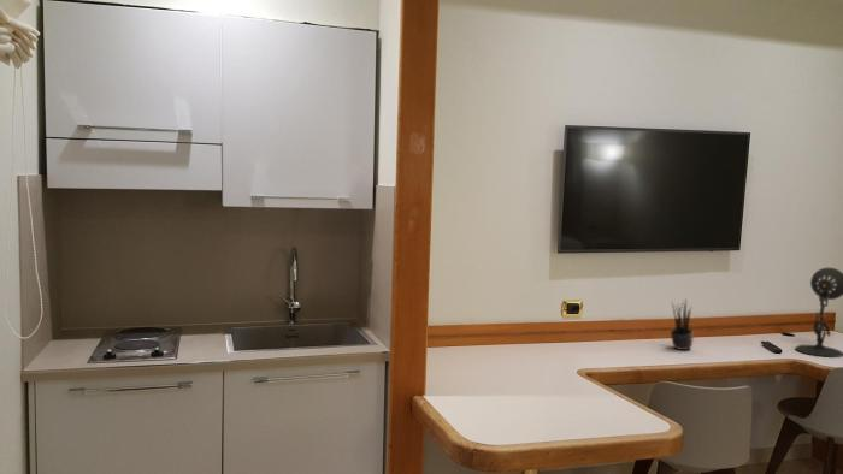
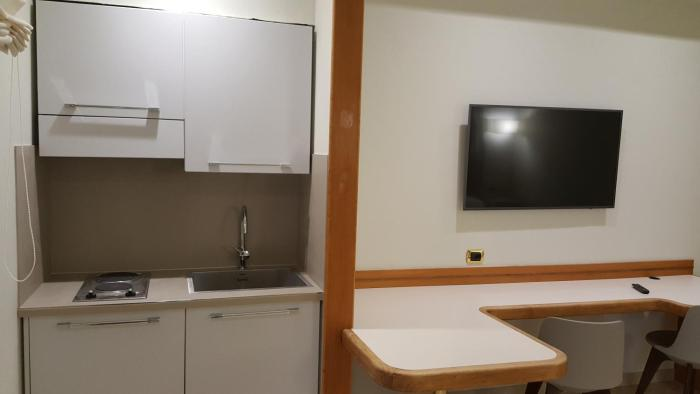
- desk lamp [794,267,843,359]
- potted plant [670,297,695,351]
